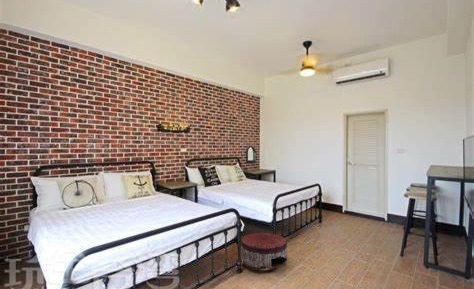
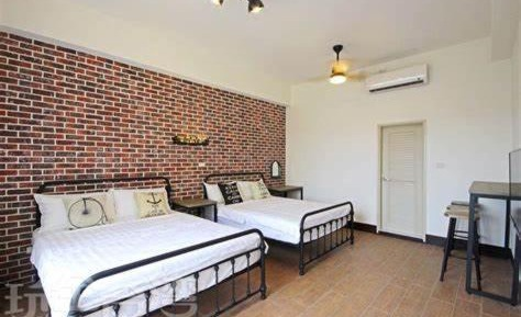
- pouf [240,231,288,272]
